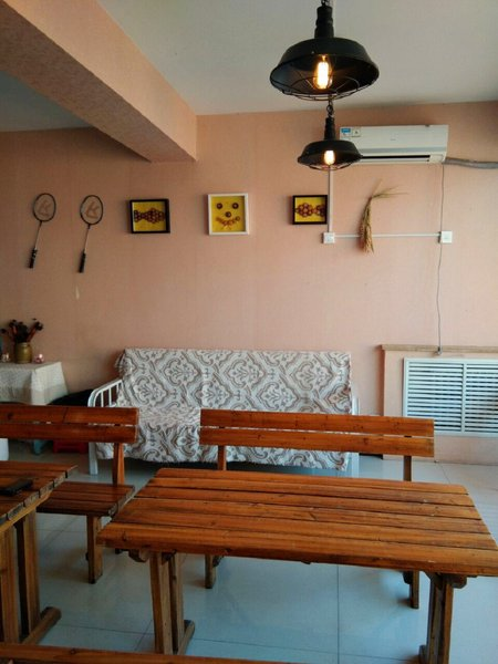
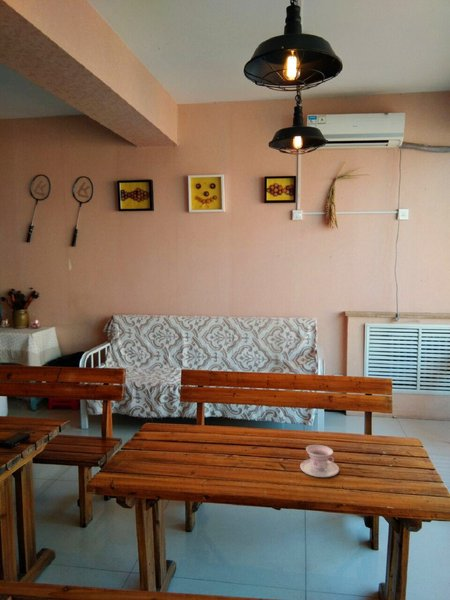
+ teacup [299,444,340,478]
